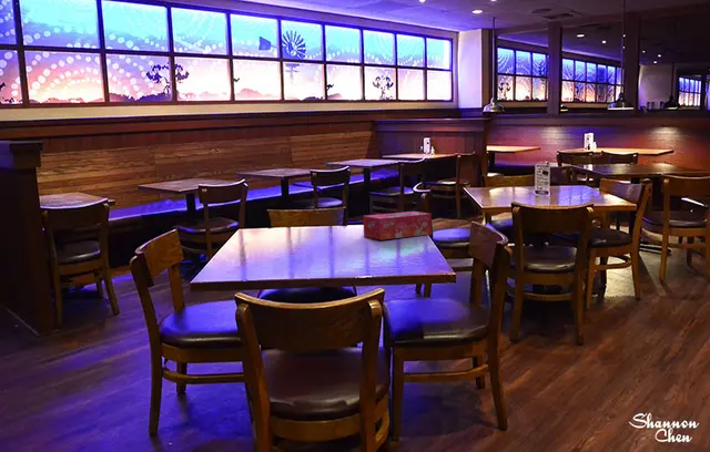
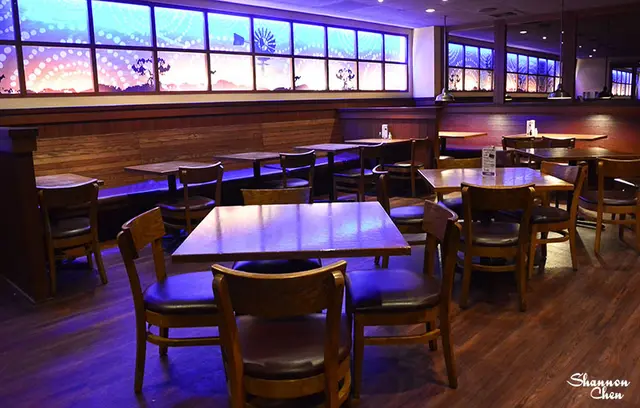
- tissue box [363,210,433,242]
